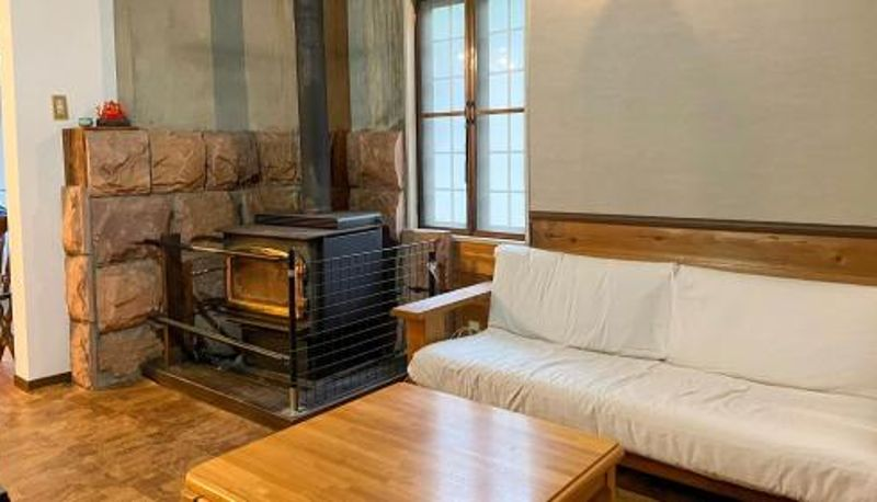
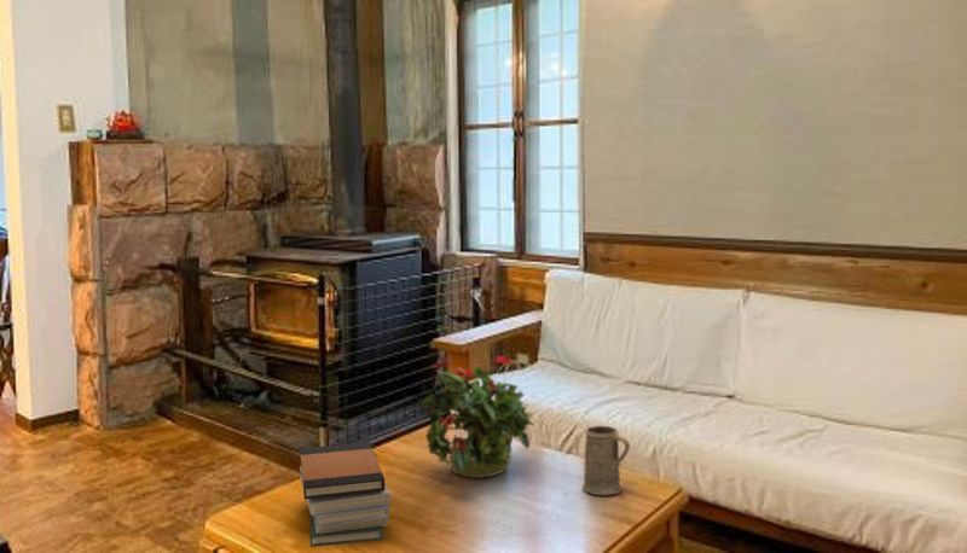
+ mug [581,425,631,496]
+ potted plant [413,354,535,479]
+ book stack [299,441,392,548]
